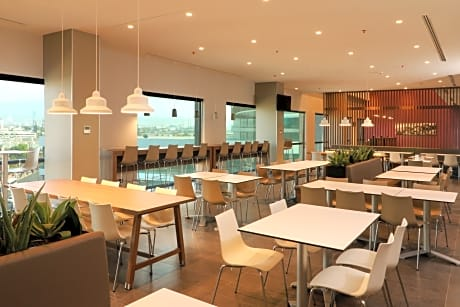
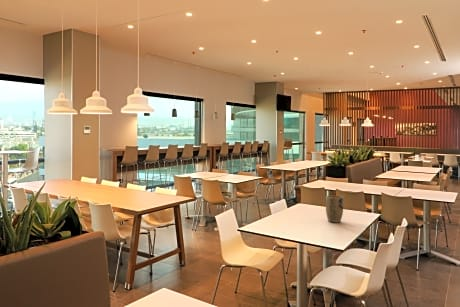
+ plant pot [325,195,344,223]
